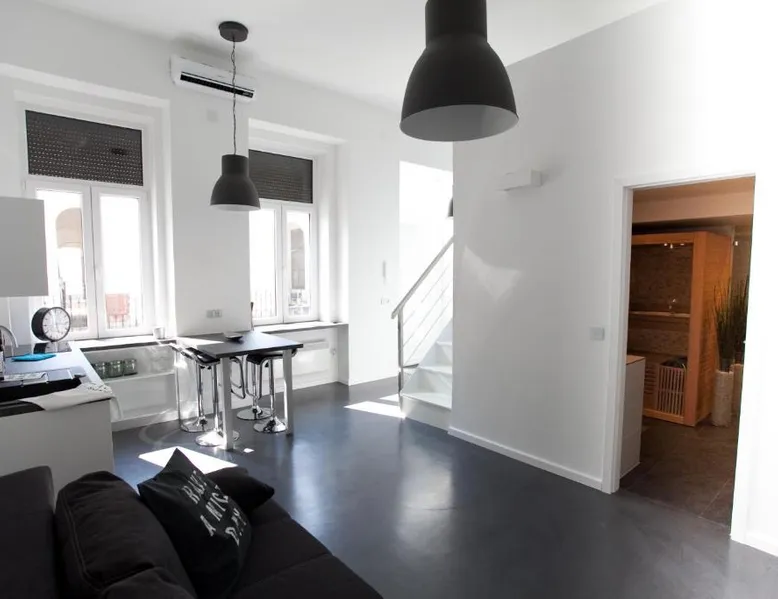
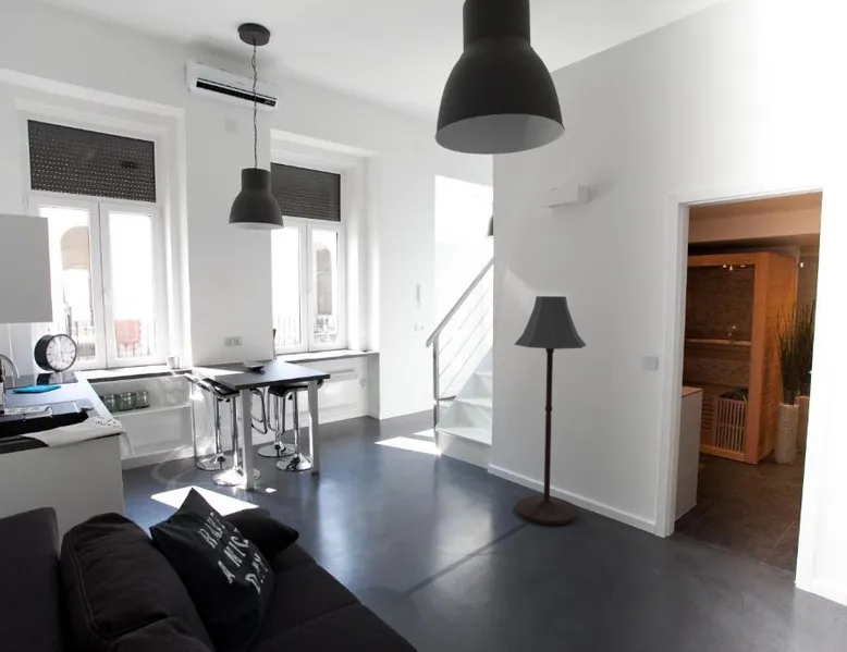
+ floor lamp [513,295,587,526]
